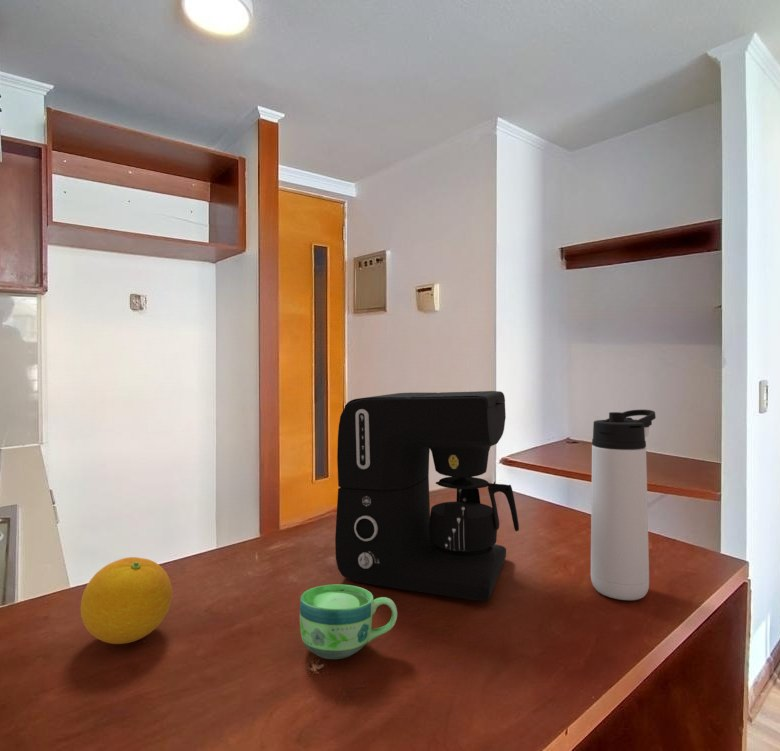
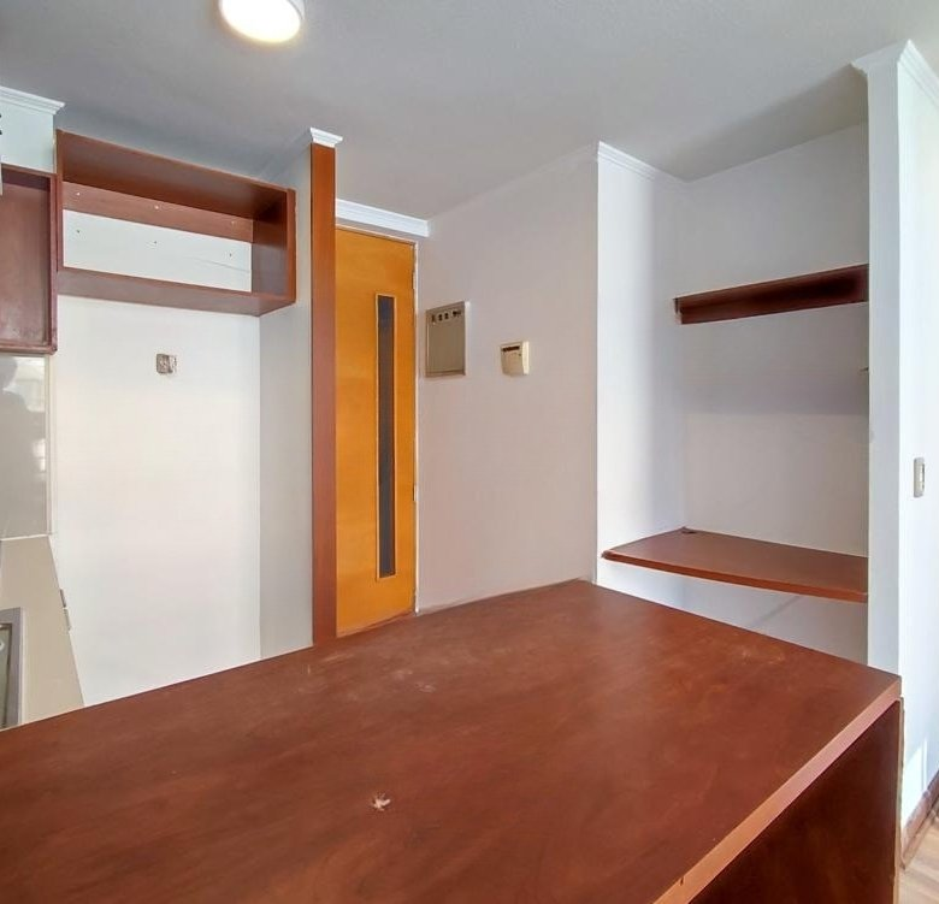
- fruit [80,556,173,645]
- coffee maker [334,390,520,602]
- cup [299,583,398,660]
- thermos bottle [590,409,657,601]
